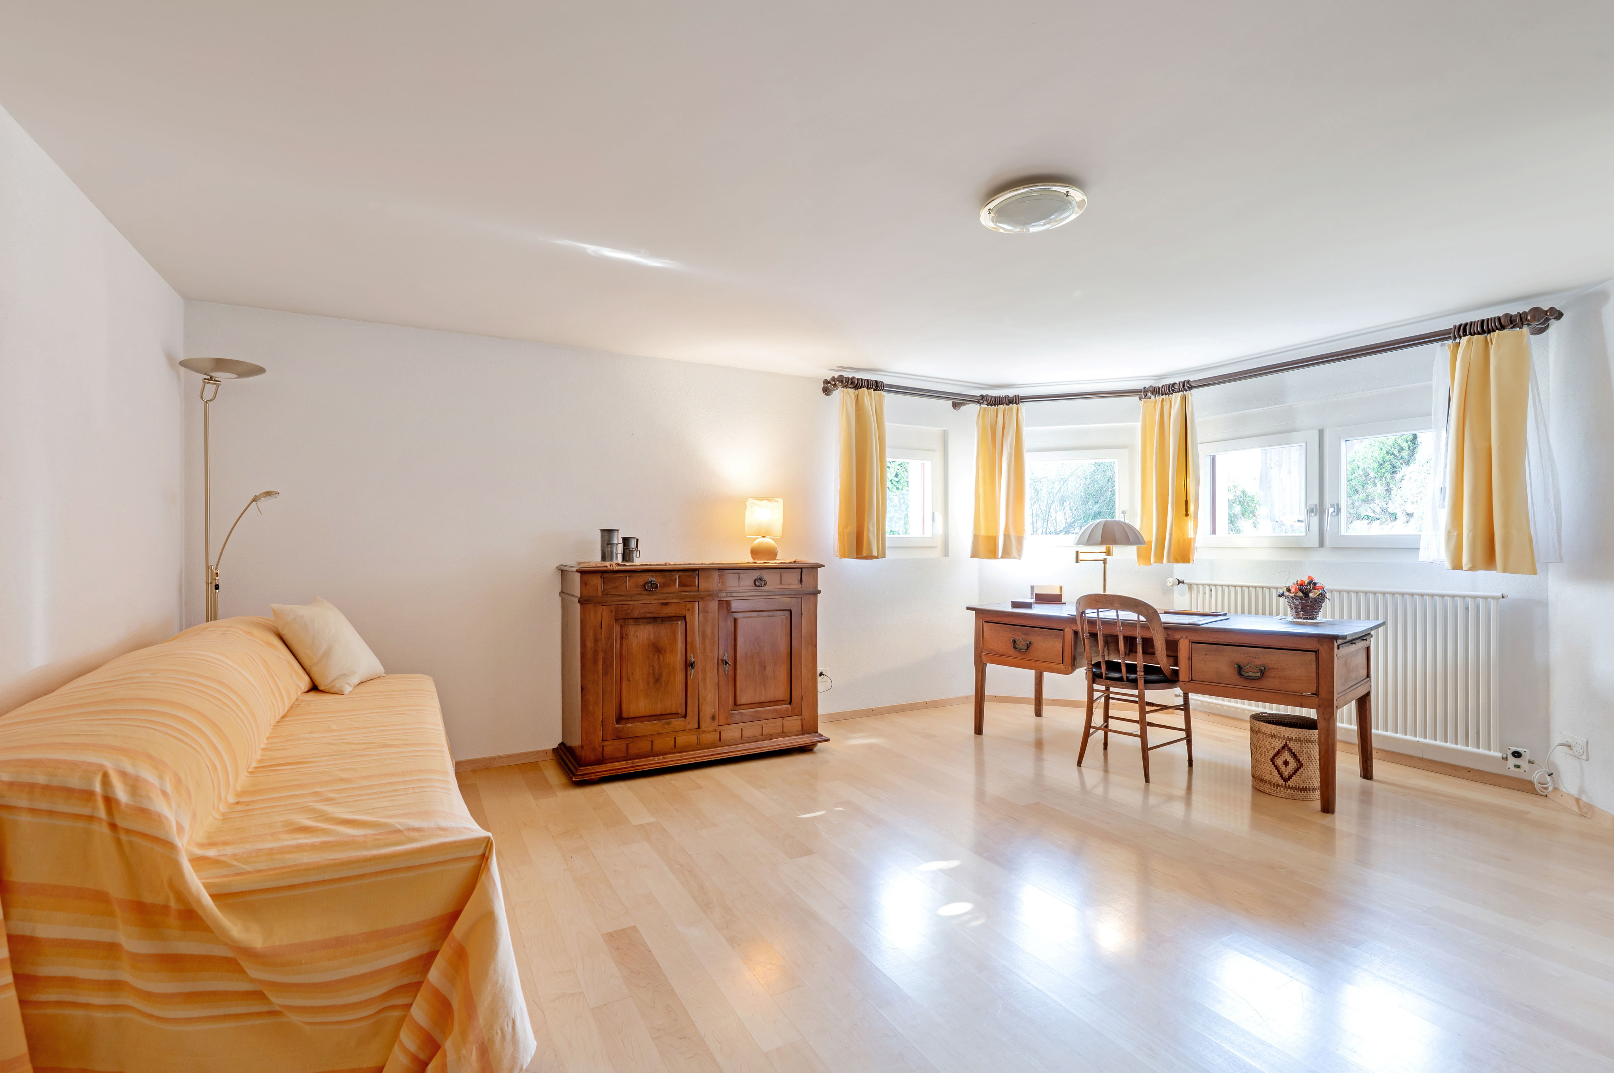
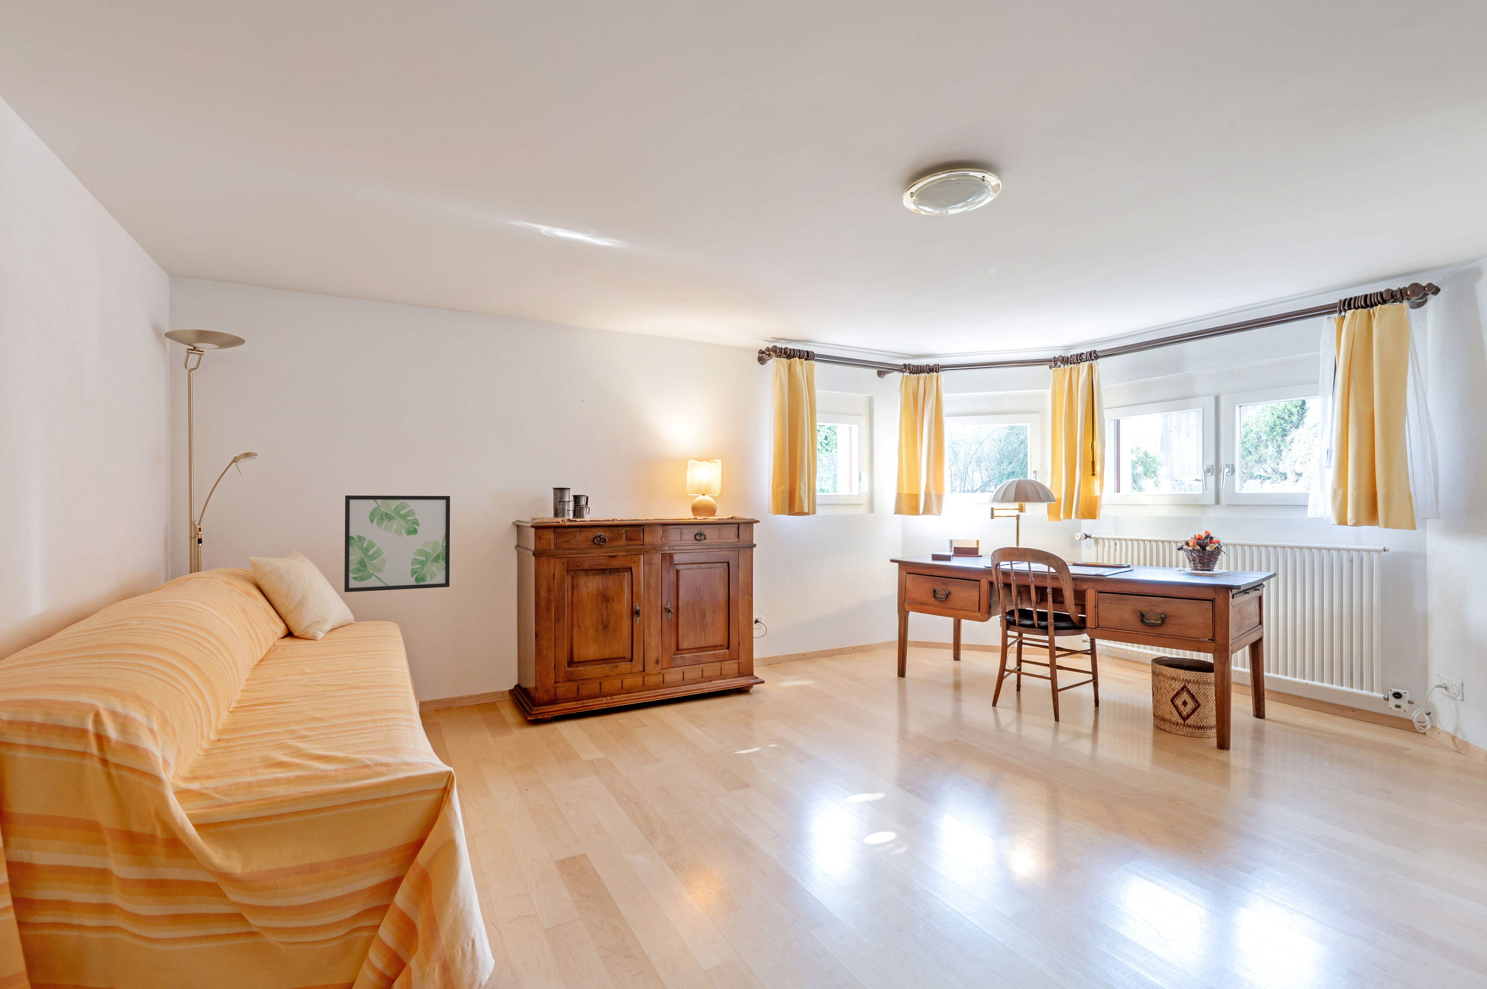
+ wall art [344,494,450,593]
